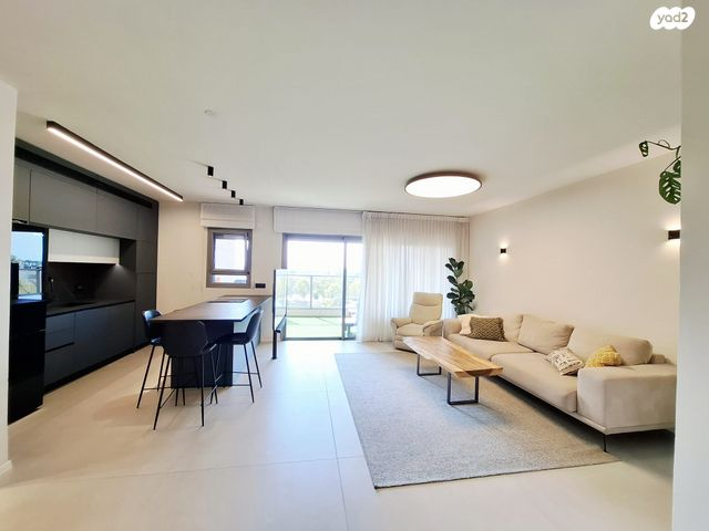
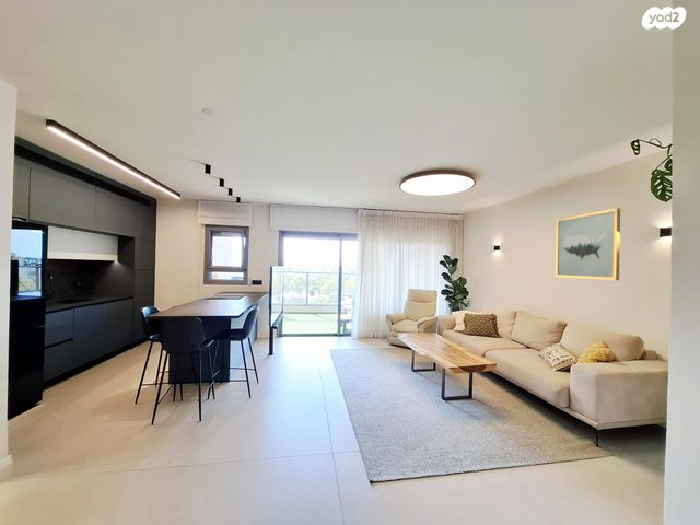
+ wall art [555,207,621,281]
